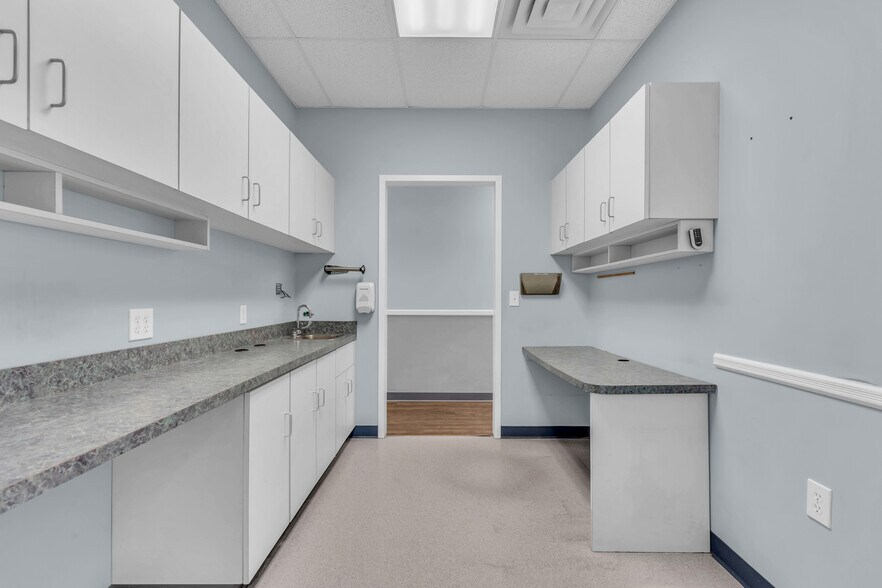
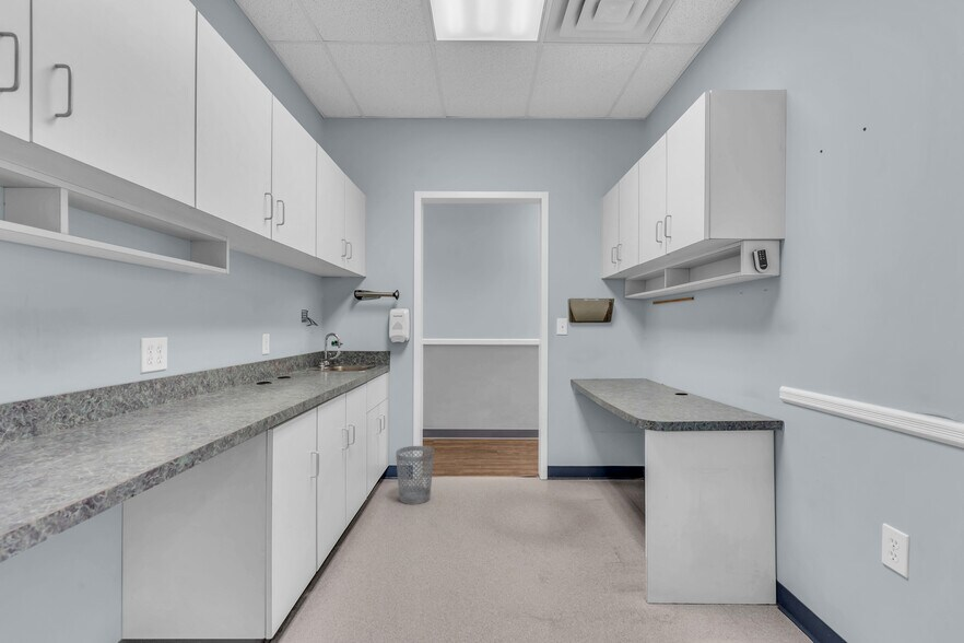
+ wastebasket [395,445,435,505]
